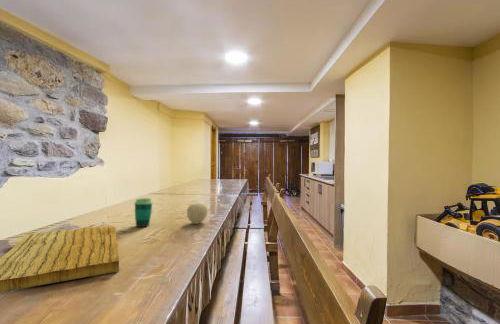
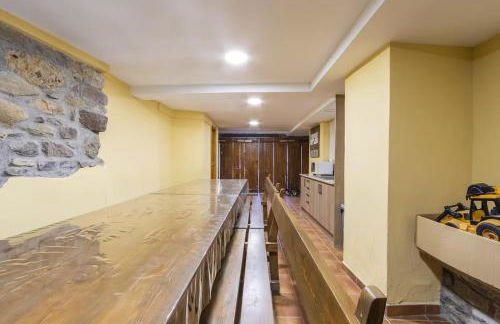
- cup [133,198,154,228]
- cutting board [0,225,120,293]
- fruit [186,201,209,225]
